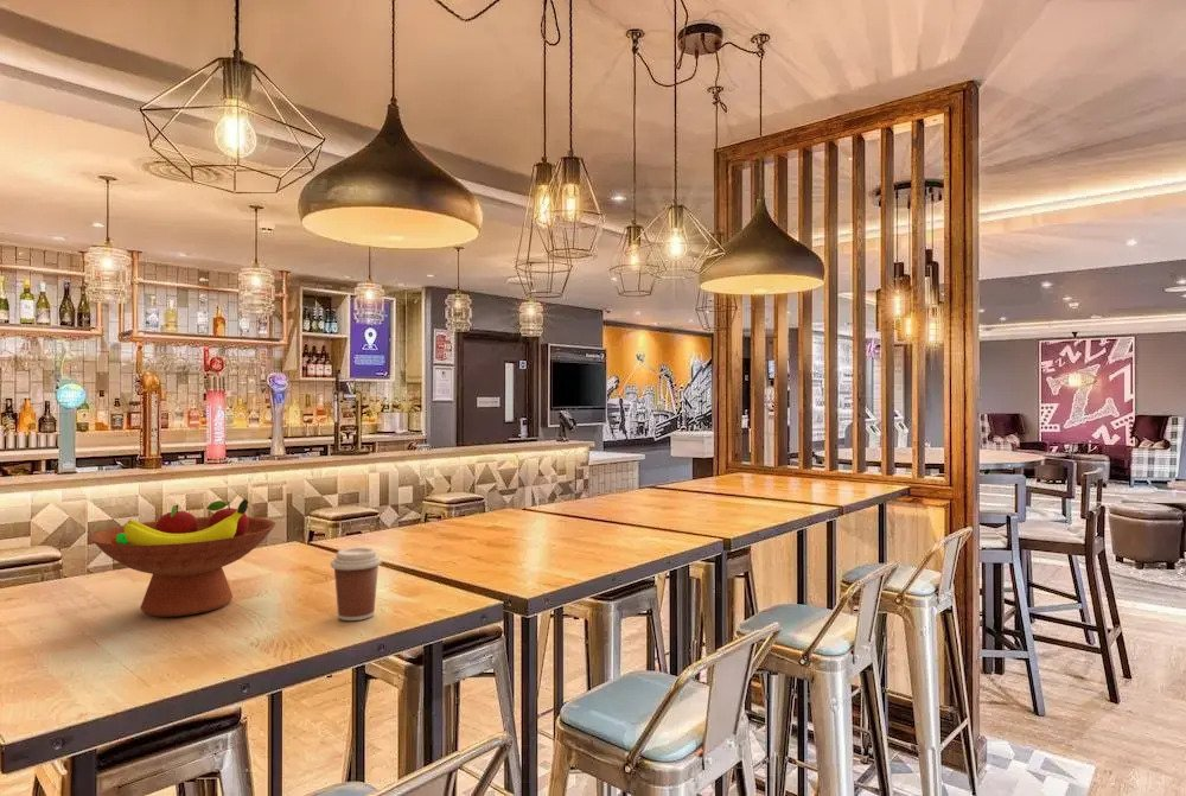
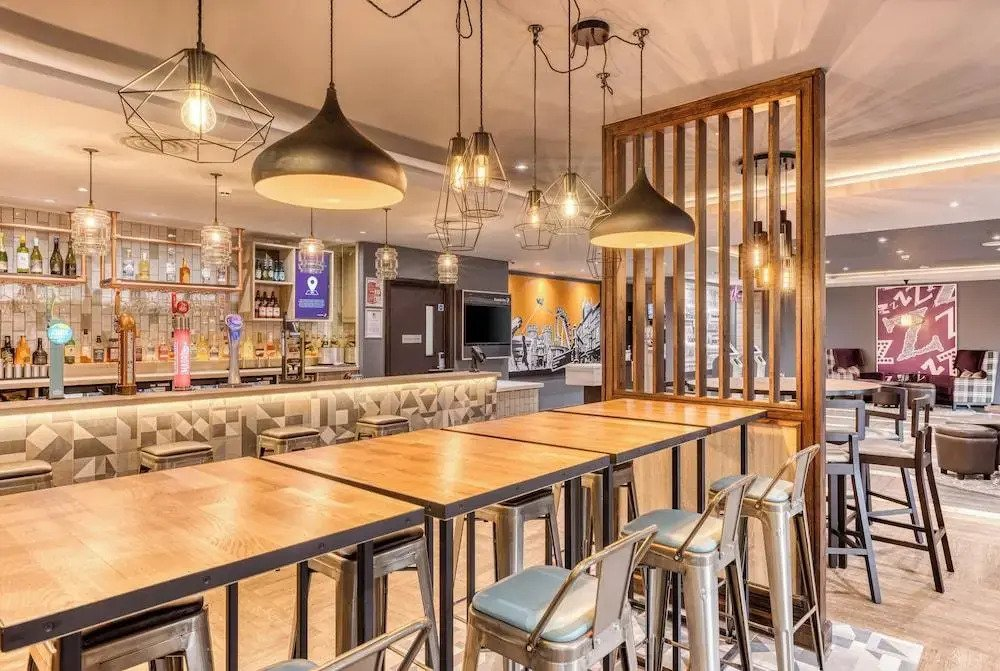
- coffee cup [330,547,383,622]
- fruit bowl [89,498,278,618]
